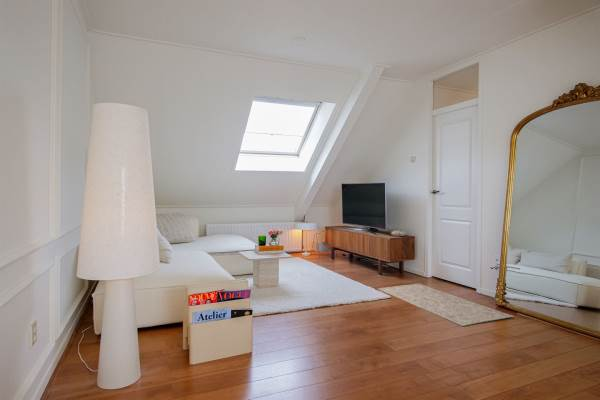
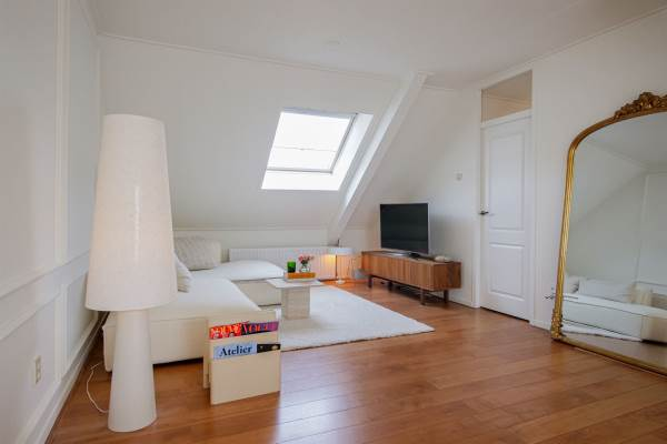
- rug [377,283,514,327]
